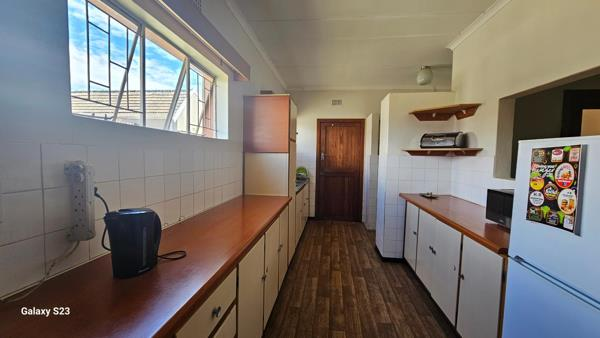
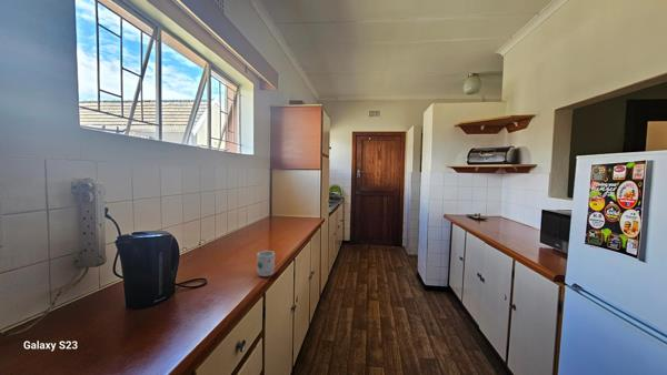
+ mug [256,250,276,277]
